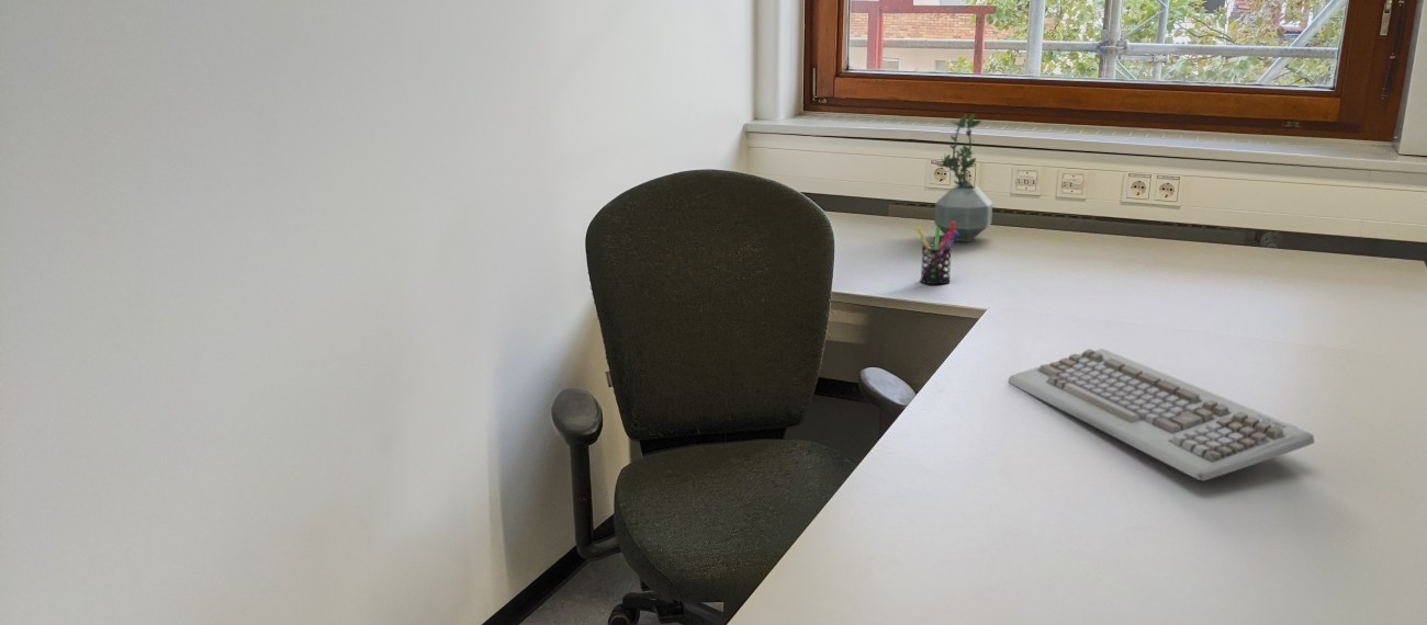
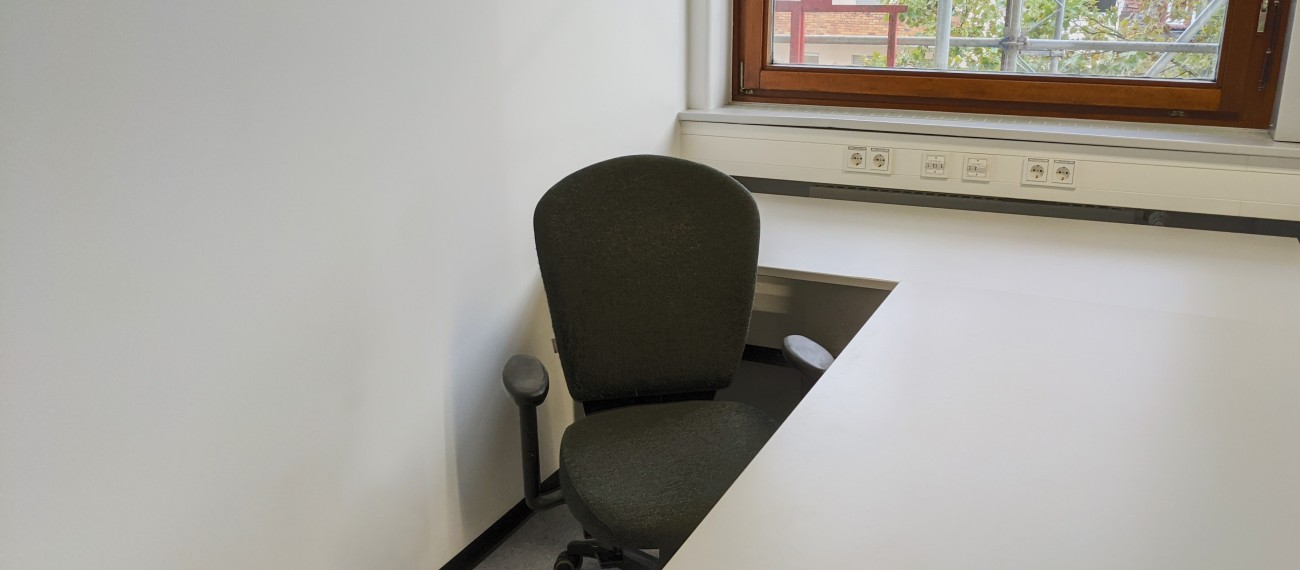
- pen holder [915,221,959,285]
- keyboard [1008,348,1315,482]
- potted plant [933,113,993,242]
